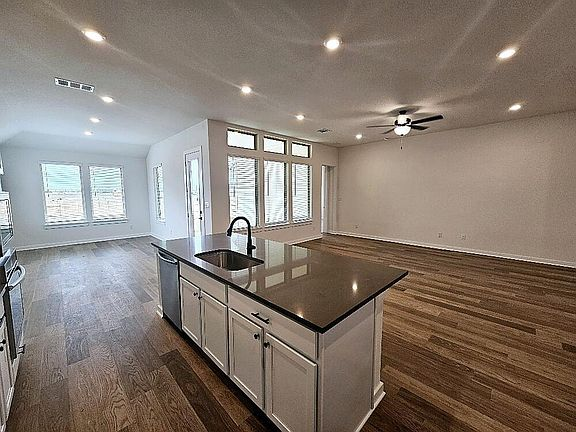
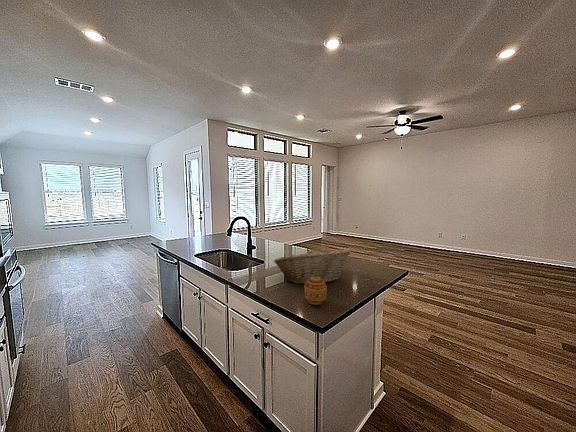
+ decorative egg [303,275,328,306]
+ fruit basket [273,248,352,285]
